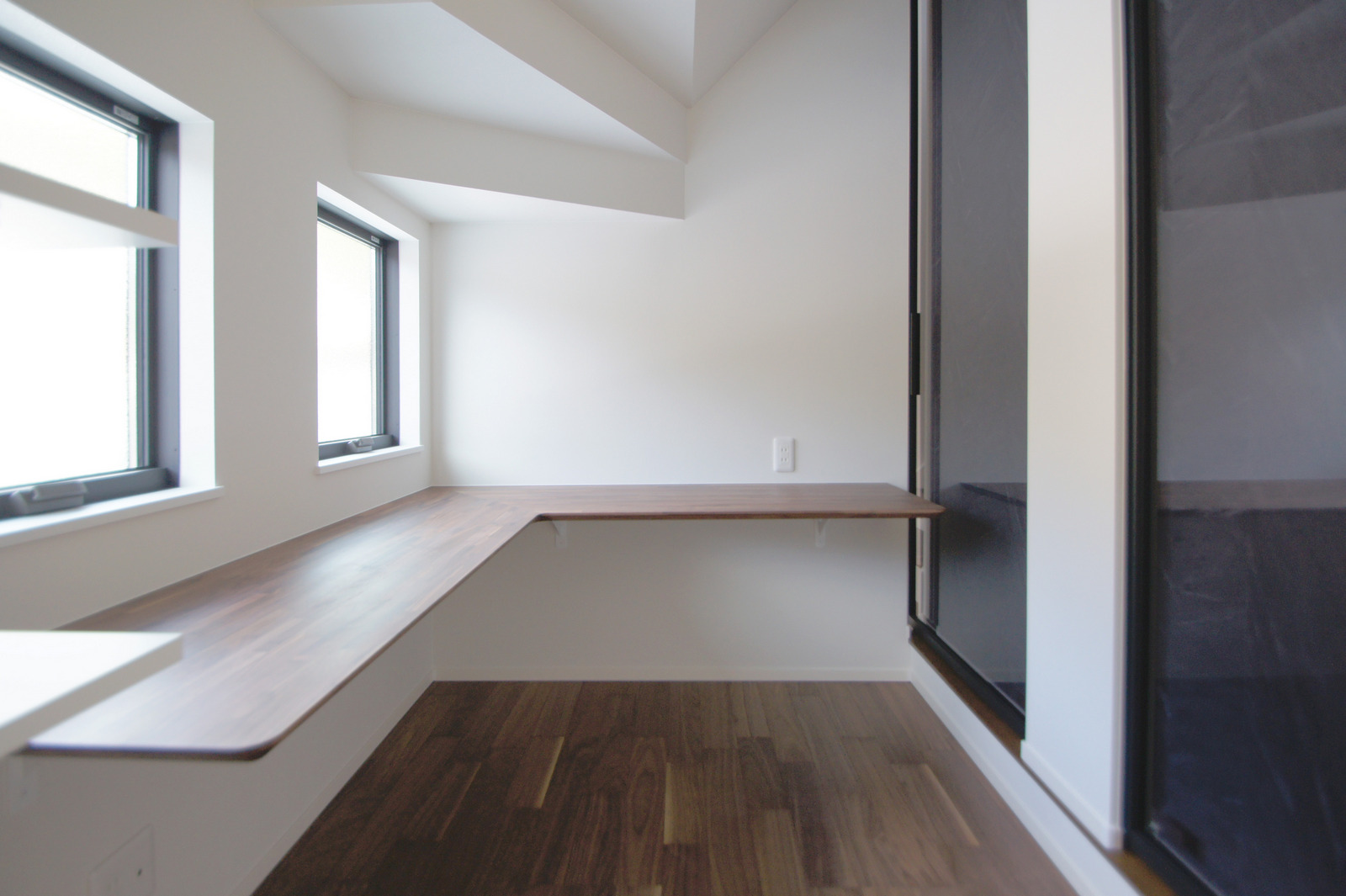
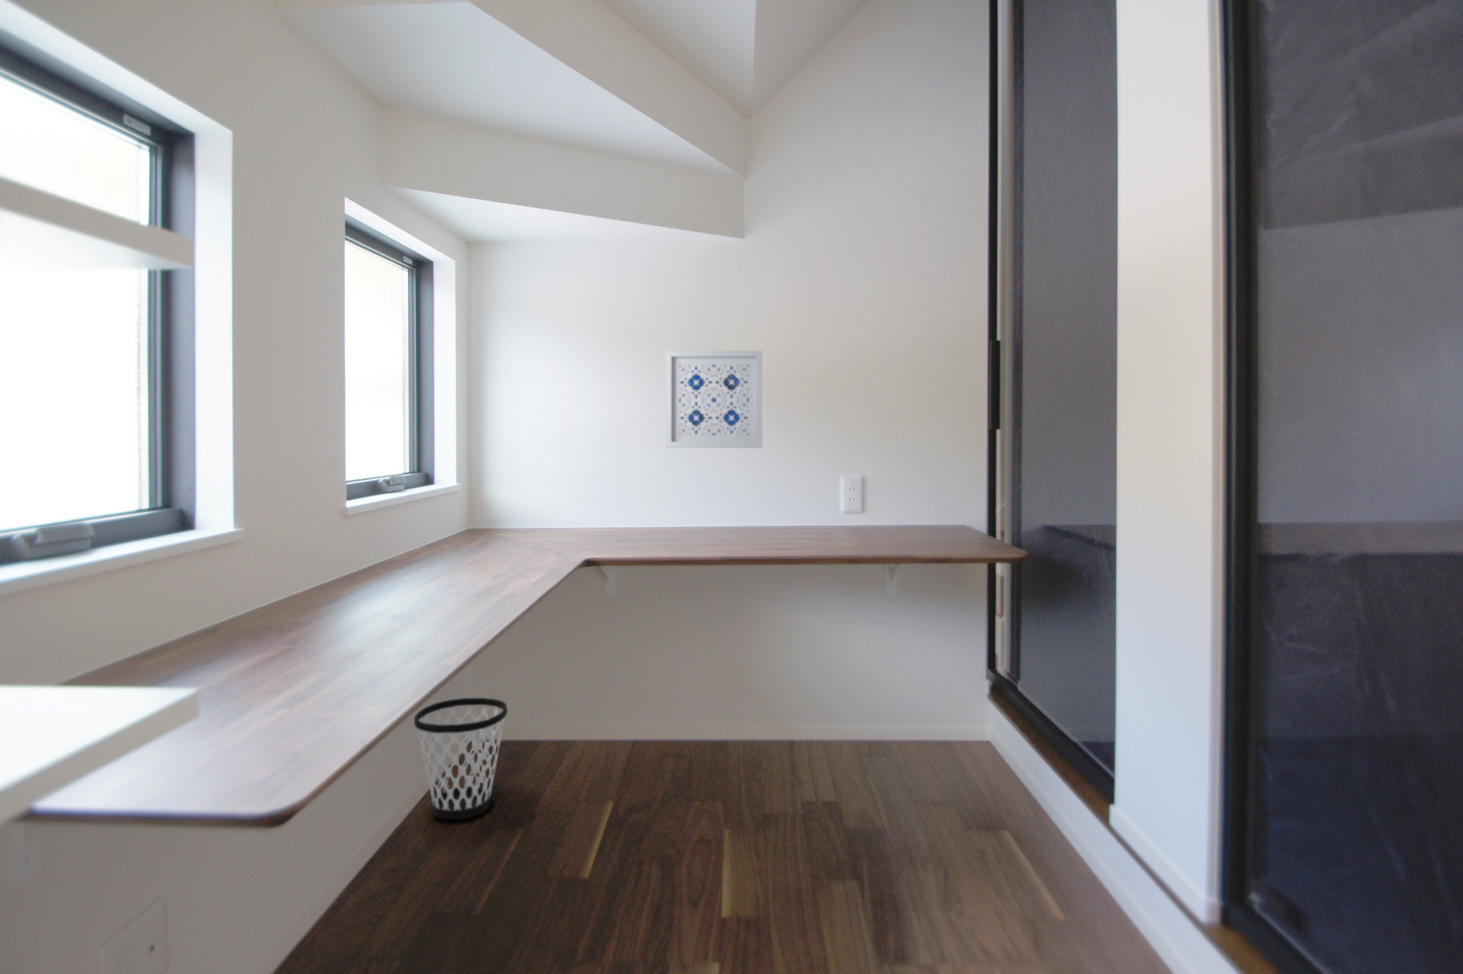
+ wall art [665,349,763,449]
+ wastebasket [413,697,509,821]
